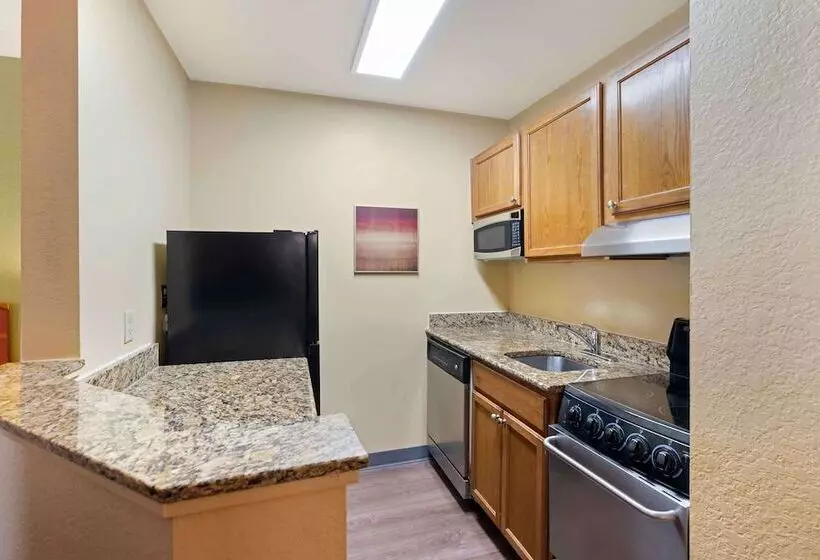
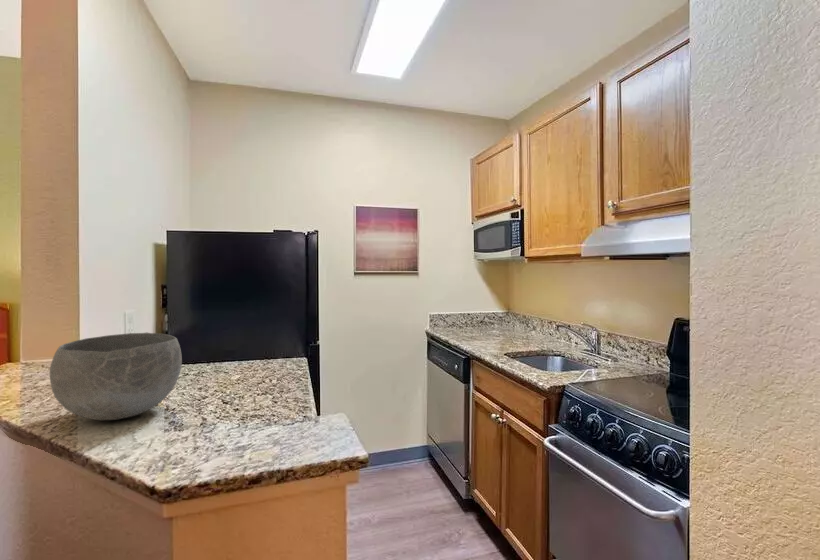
+ bowl [49,332,183,421]
